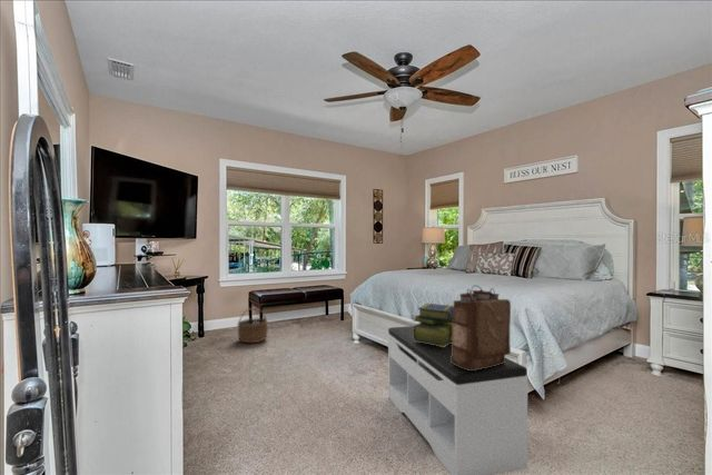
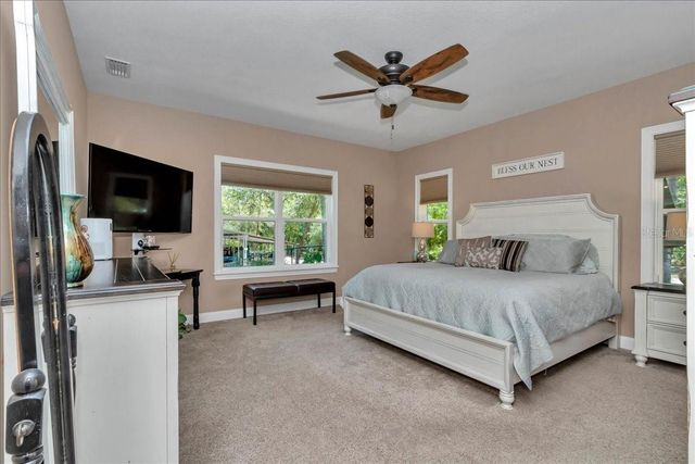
- bench [386,325,530,475]
- wicker basket [236,307,269,344]
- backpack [451,284,512,370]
- stack of books [412,303,454,347]
